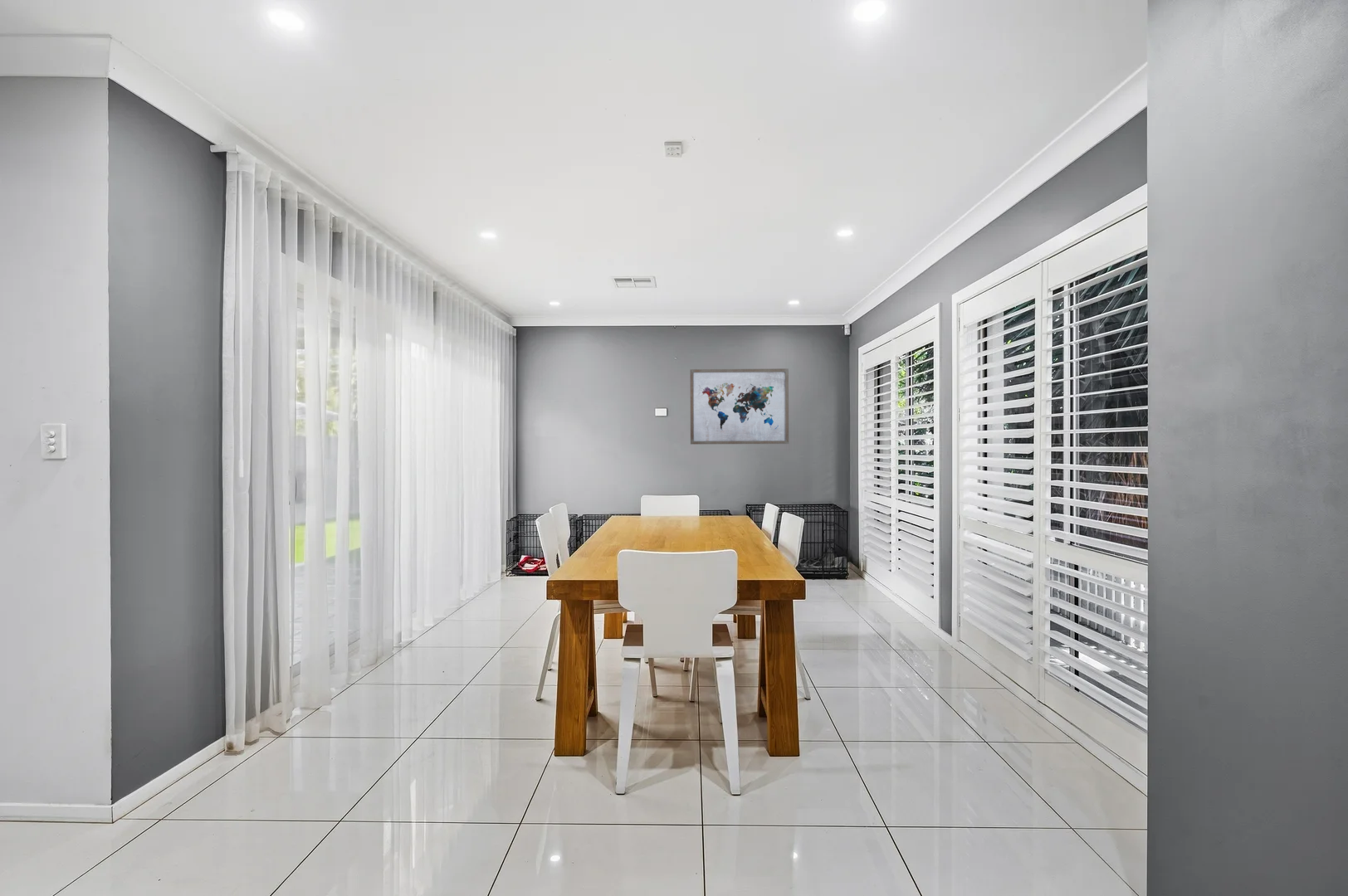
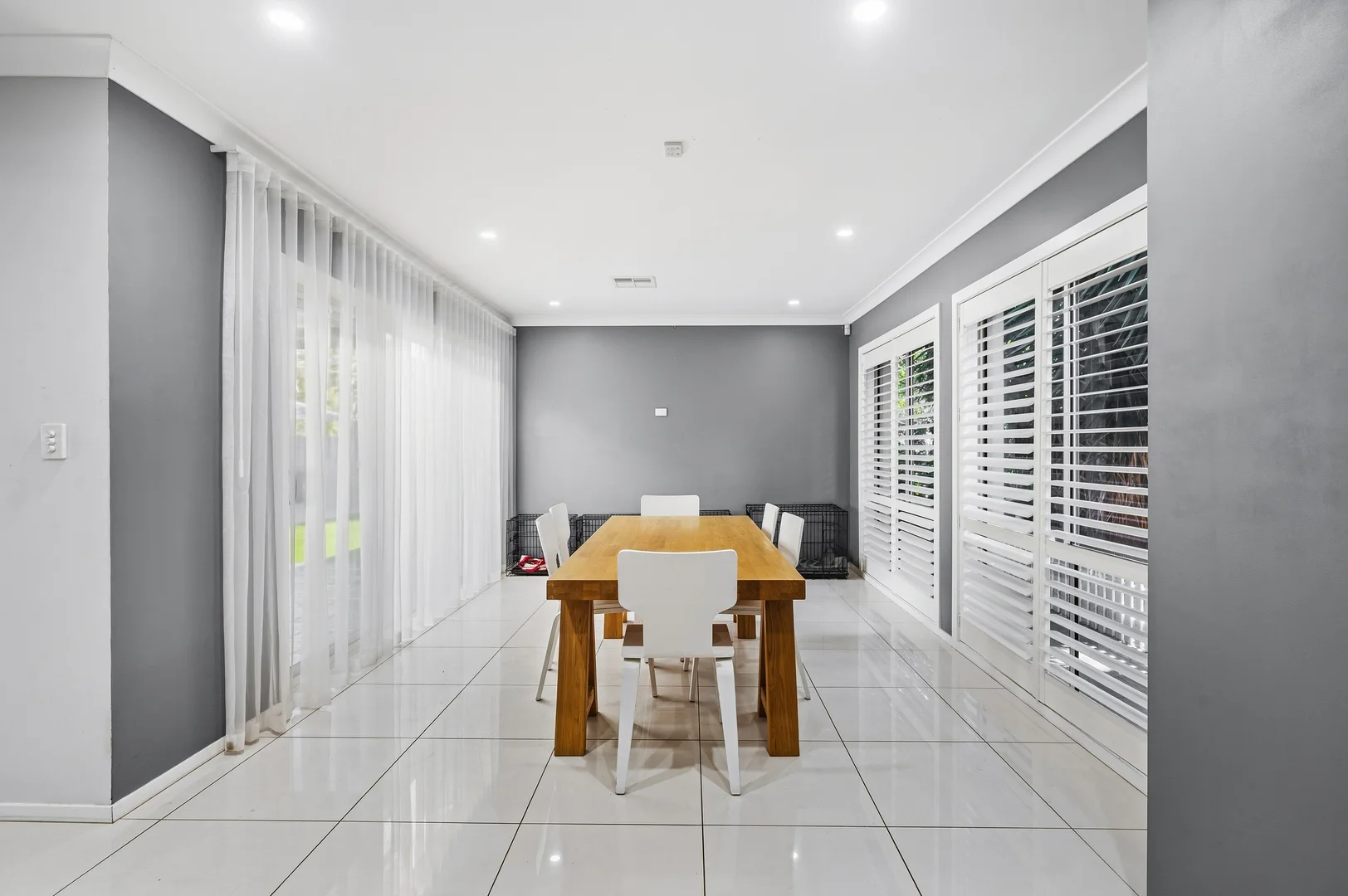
- wall art [690,368,789,445]
